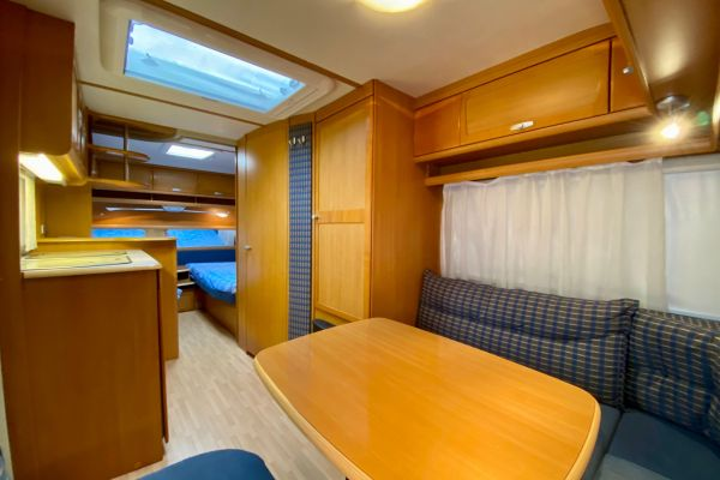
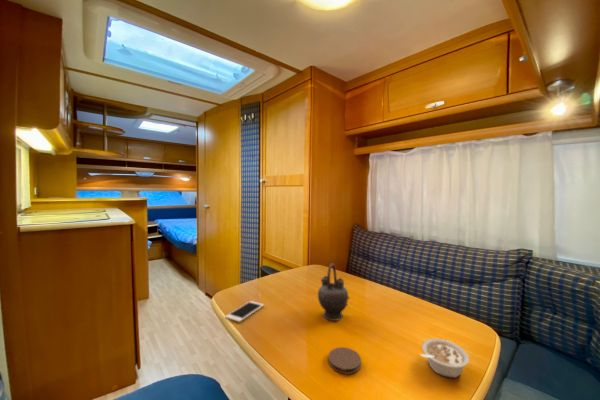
+ legume [420,338,470,379]
+ teapot [317,262,351,322]
+ cell phone [224,300,265,323]
+ coaster [327,346,362,375]
